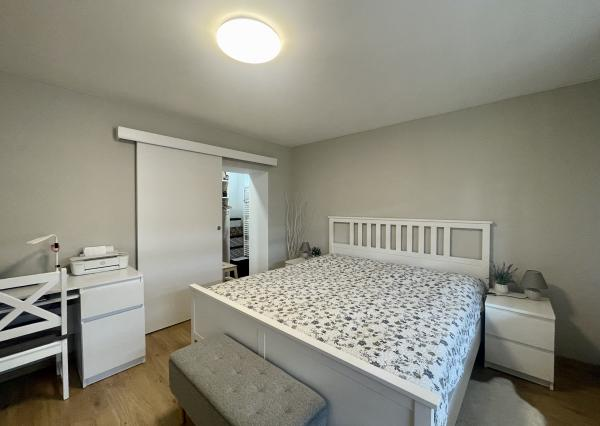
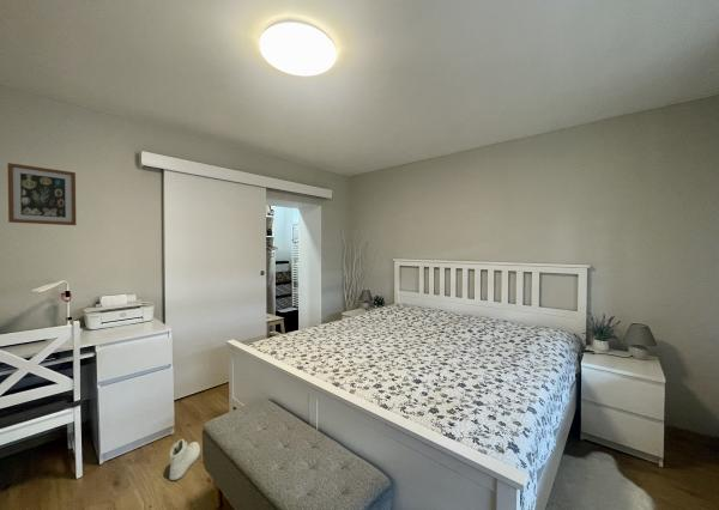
+ wall art [6,162,77,226]
+ sneaker [169,438,201,481]
